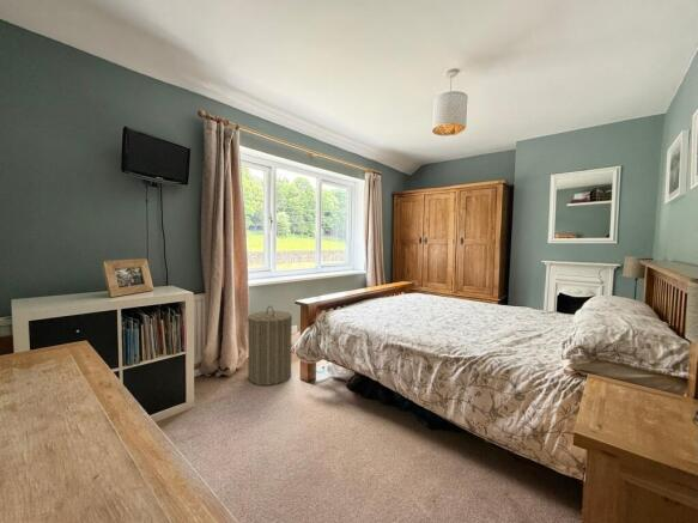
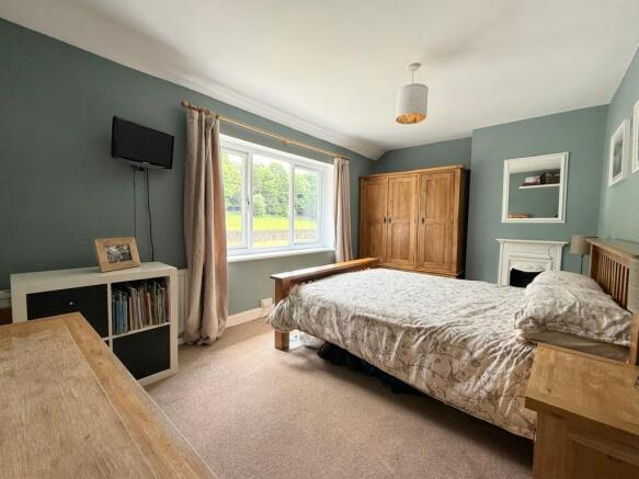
- laundry hamper [247,305,293,387]
